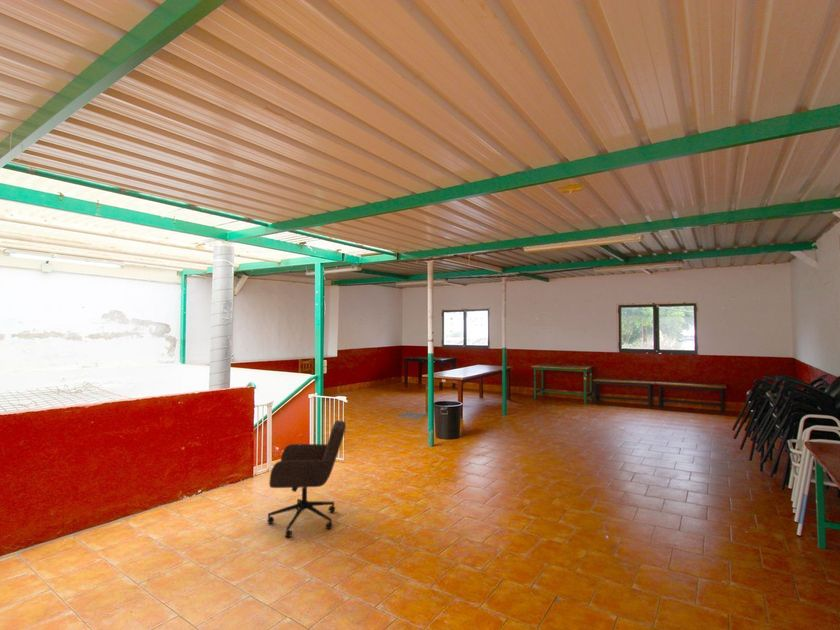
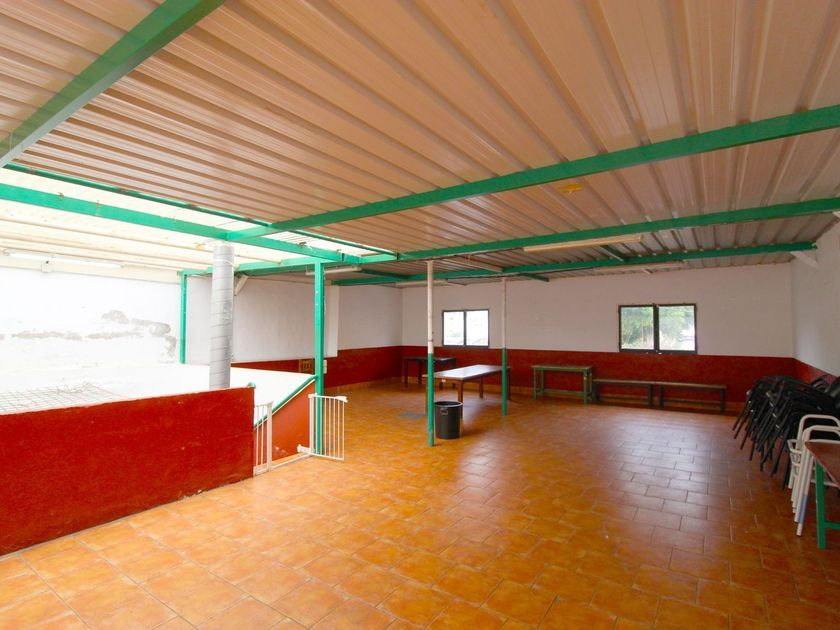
- office chair [266,419,347,538]
